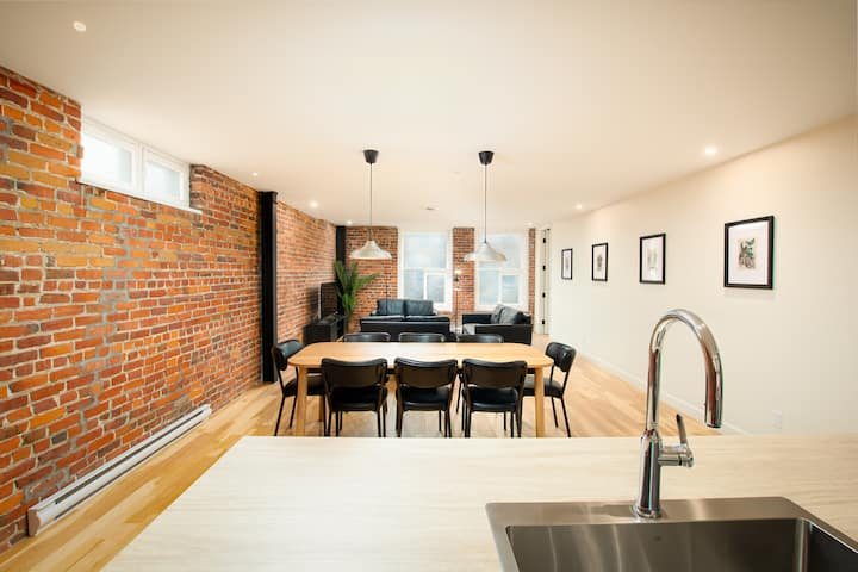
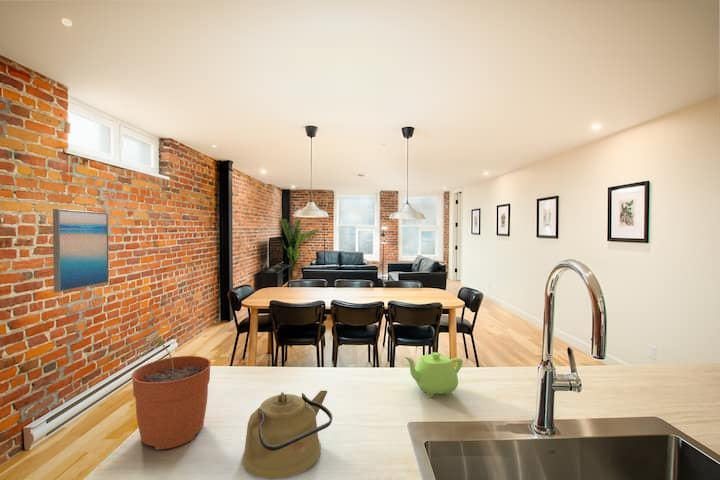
+ teapot [403,351,464,398]
+ wall art [52,208,110,293]
+ kettle [241,390,334,480]
+ plant pot [131,337,212,450]
